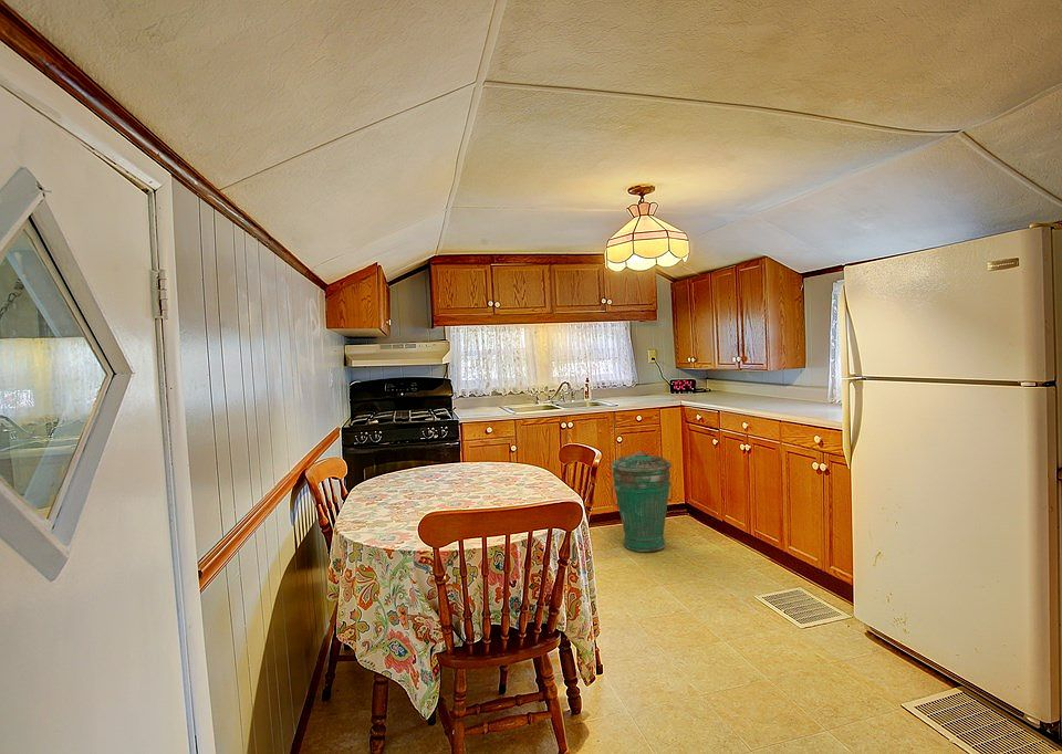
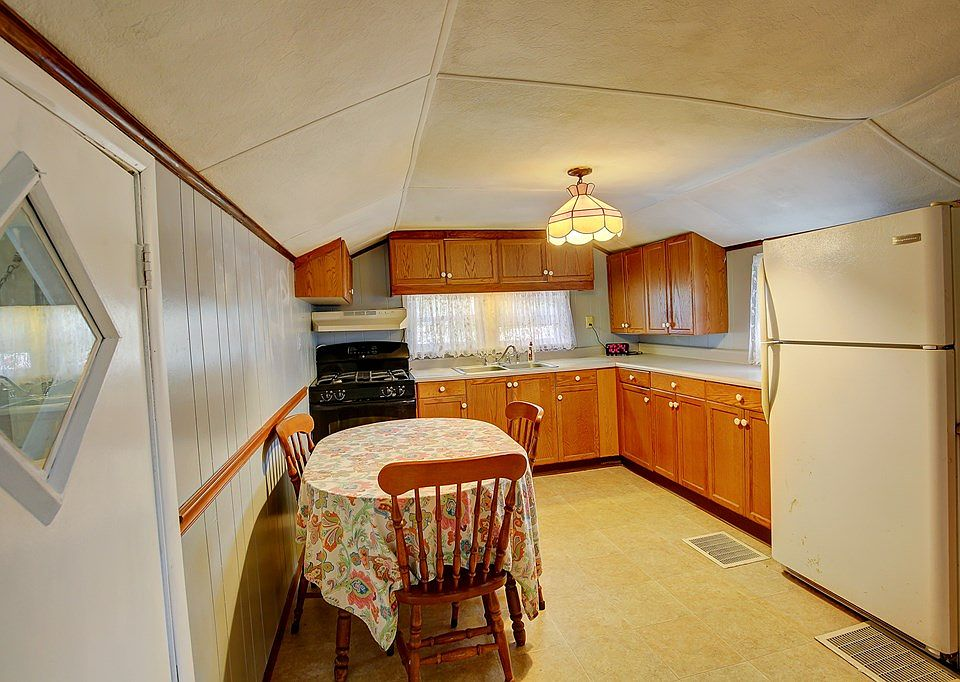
- trash can [610,450,674,553]
